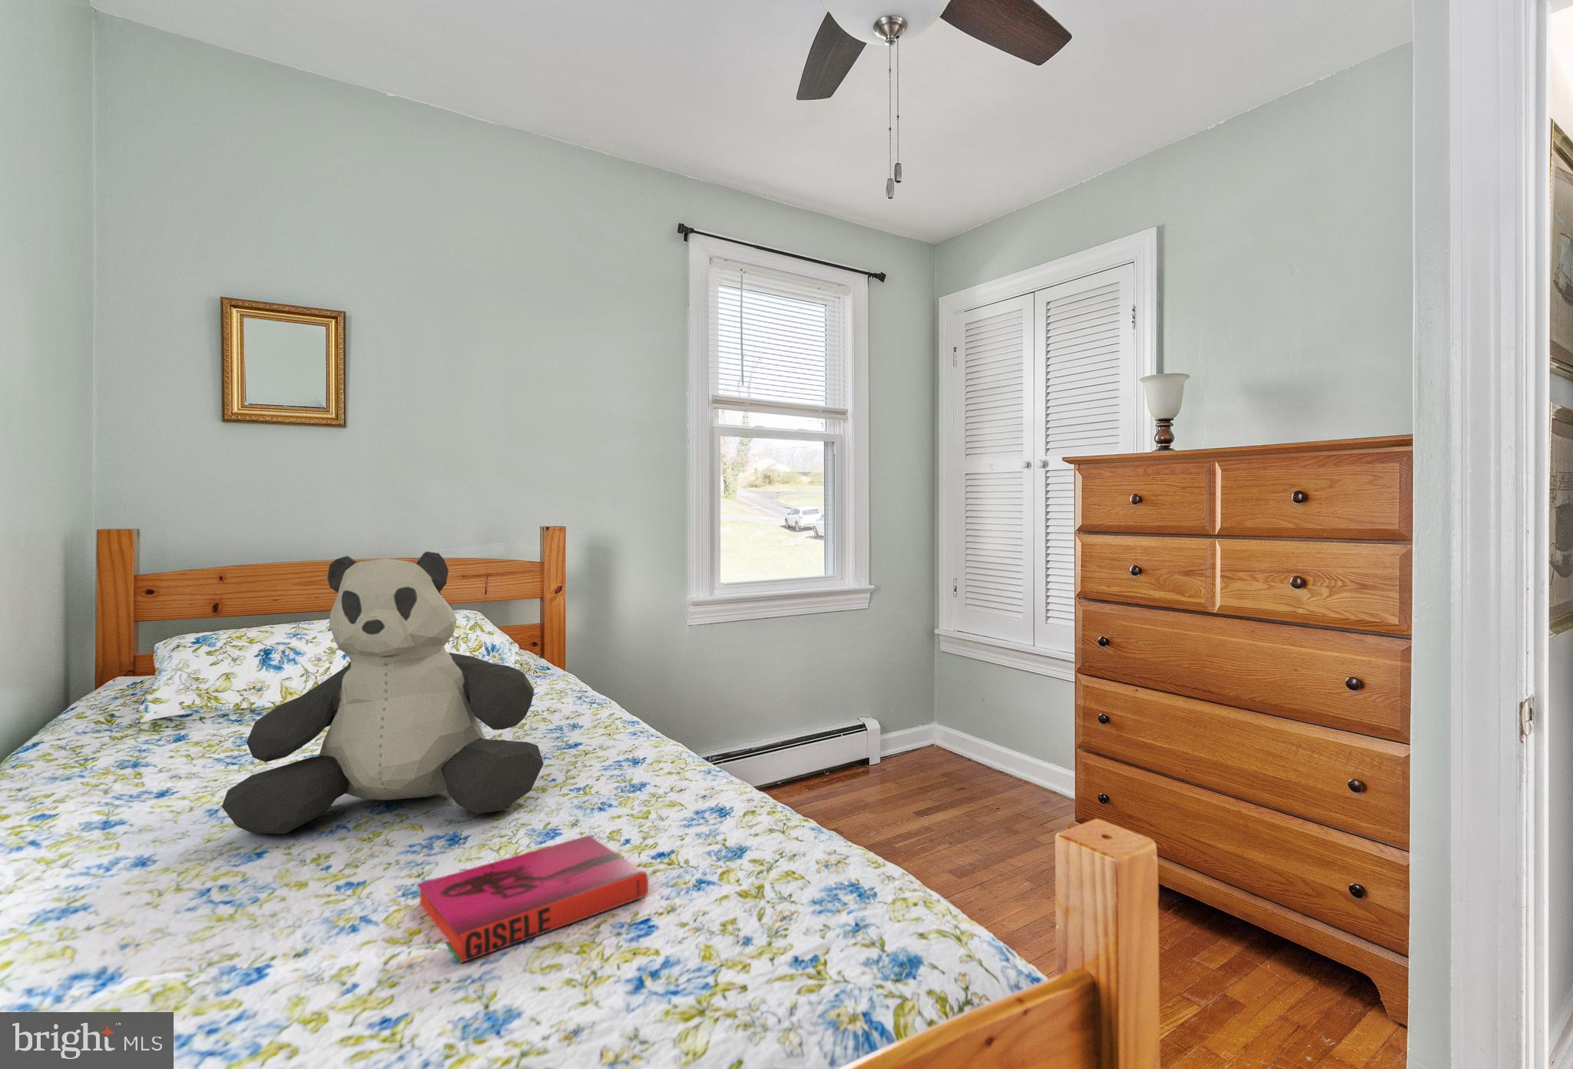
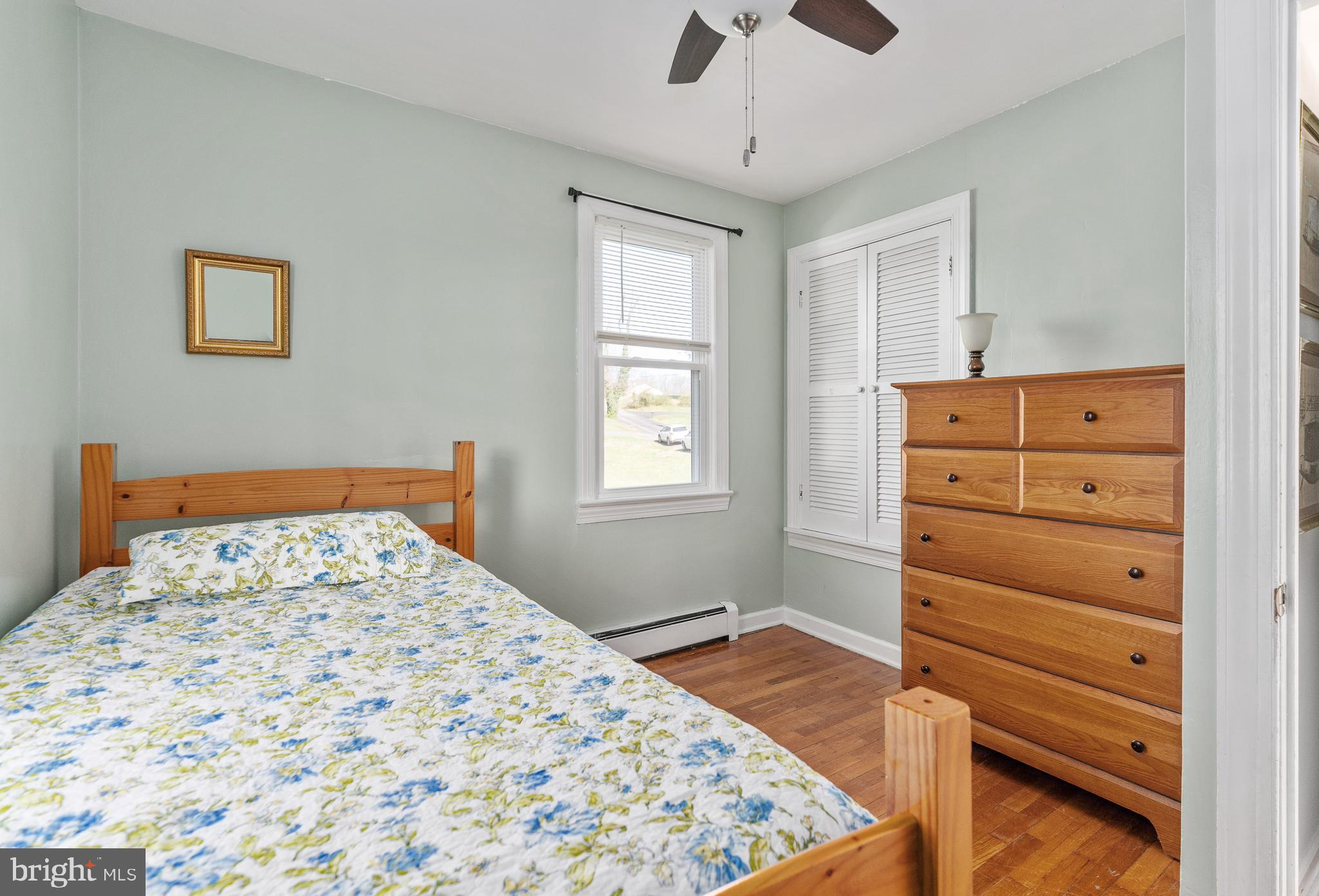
- teddy bear [221,551,545,835]
- hardback book [416,835,649,964]
